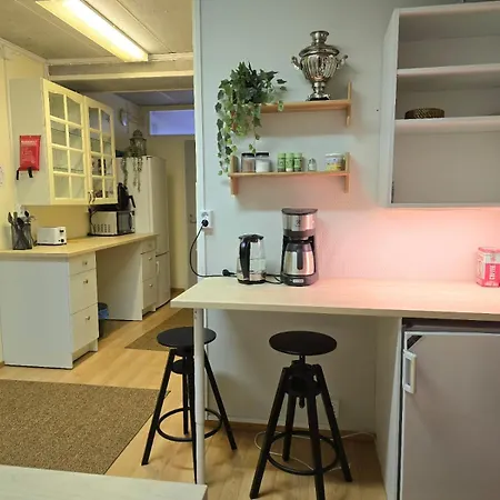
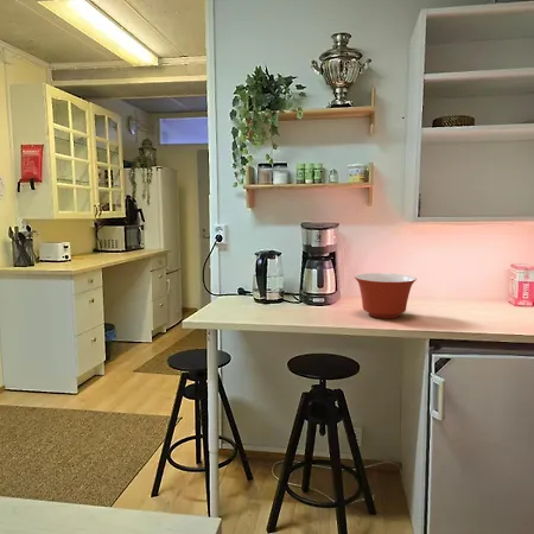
+ mixing bowl [354,272,418,319]
